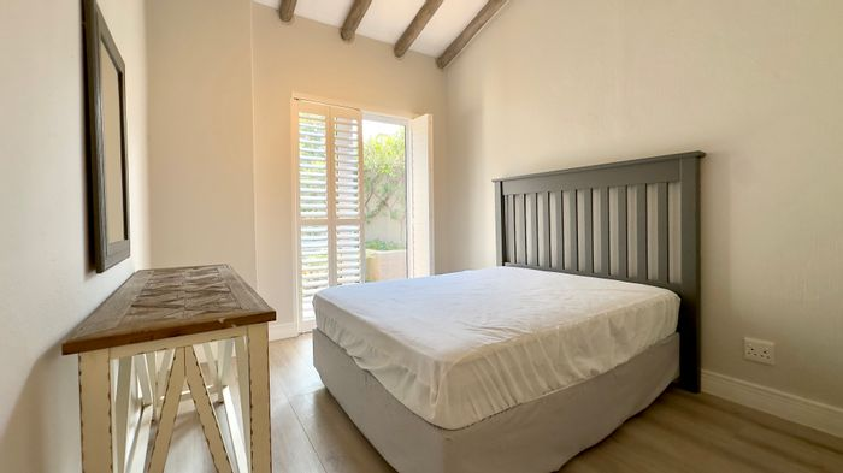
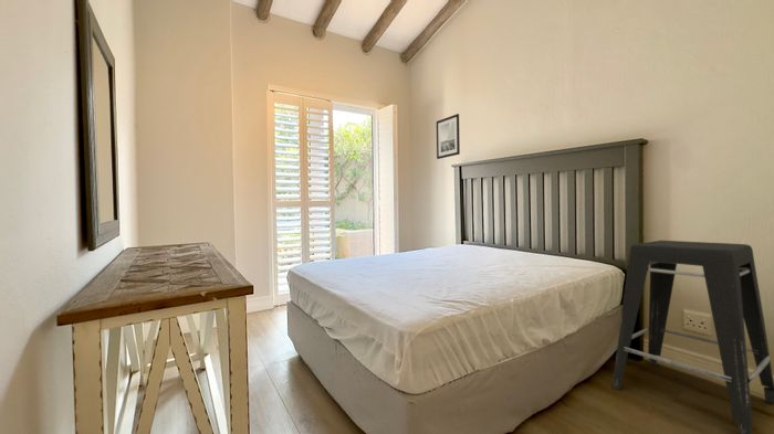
+ wall art [436,113,461,160]
+ stool [611,240,774,434]
